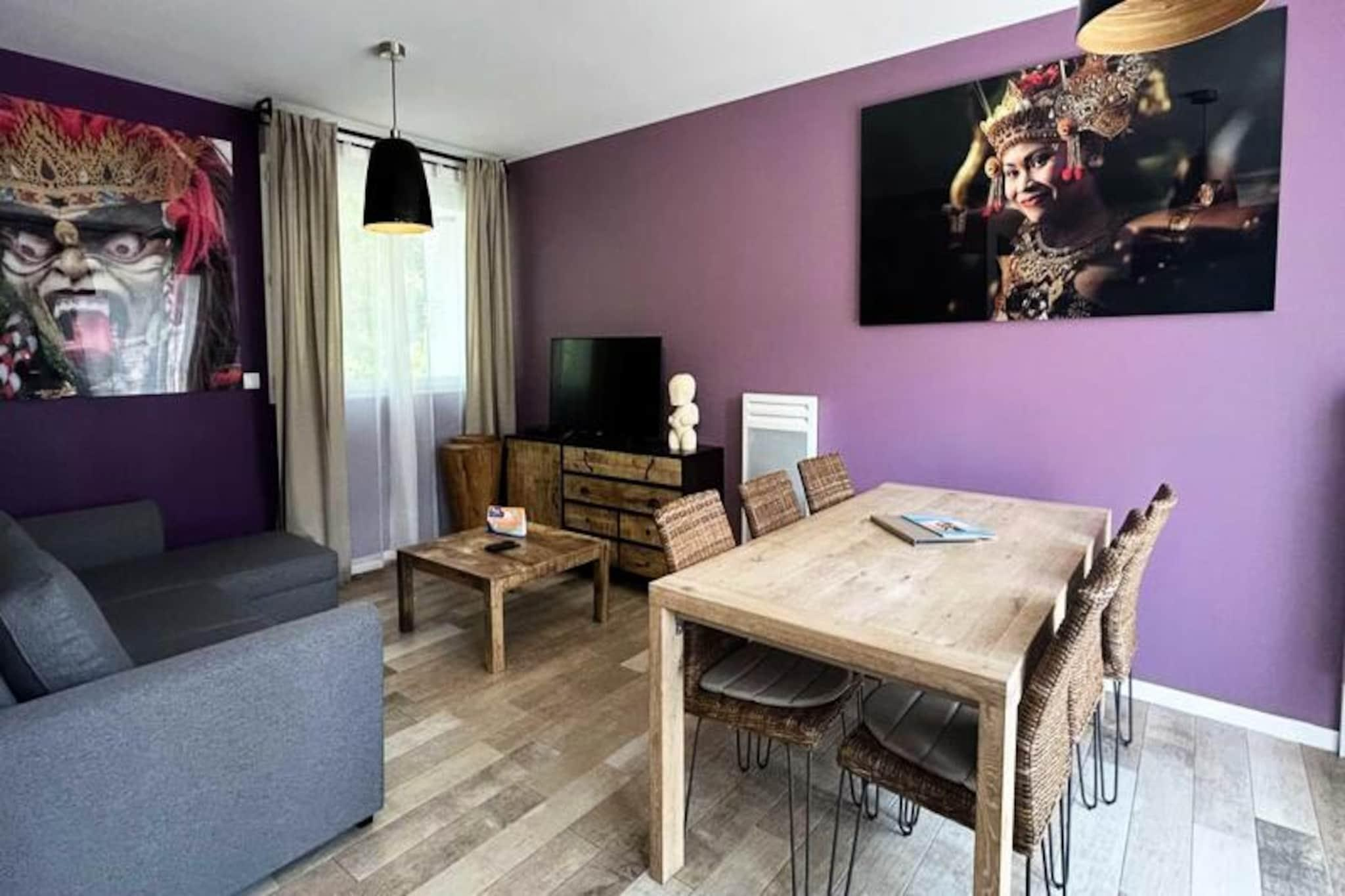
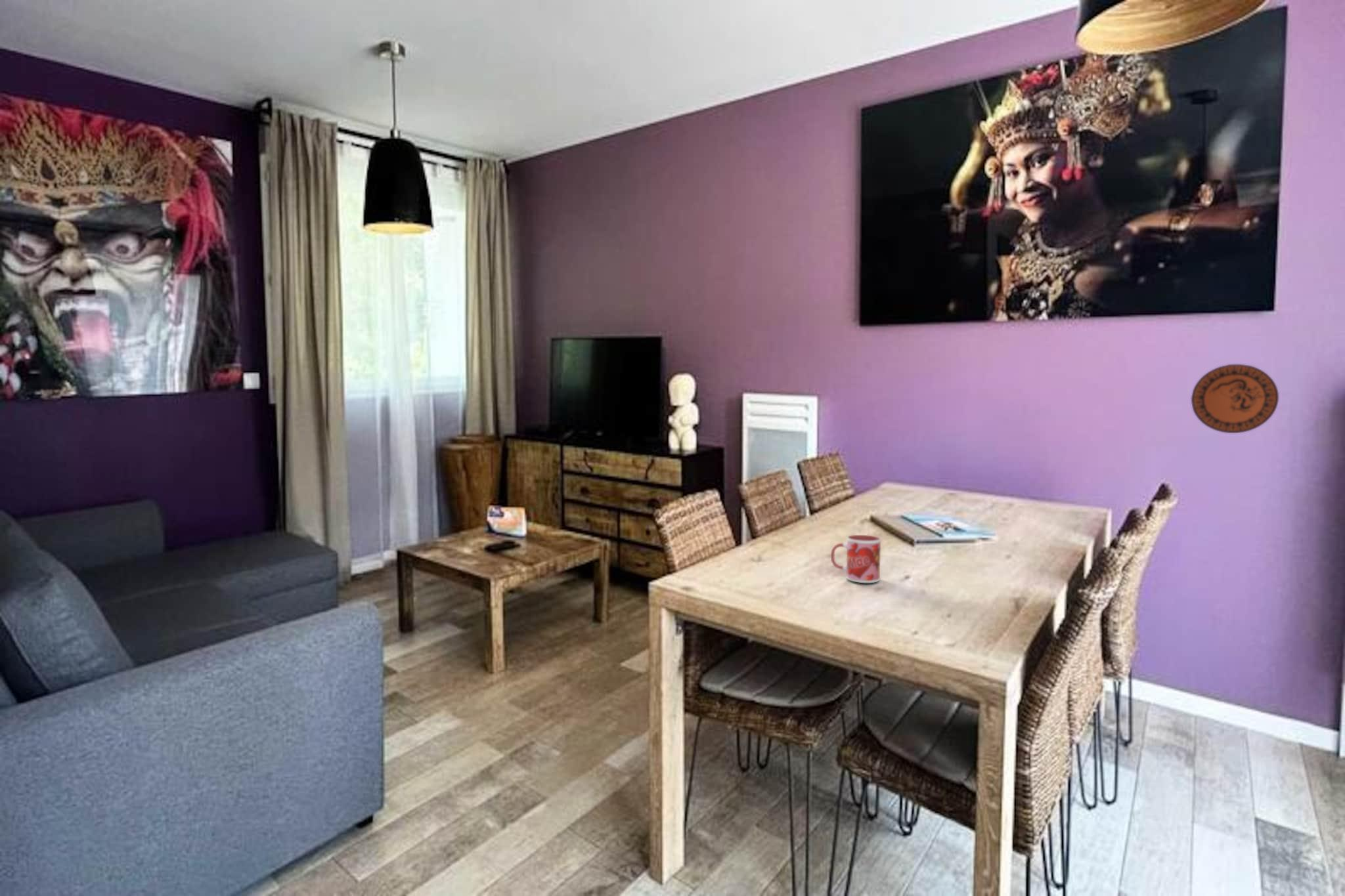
+ decorative plate [1191,364,1279,434]
+ mug [830,534,881,584]
